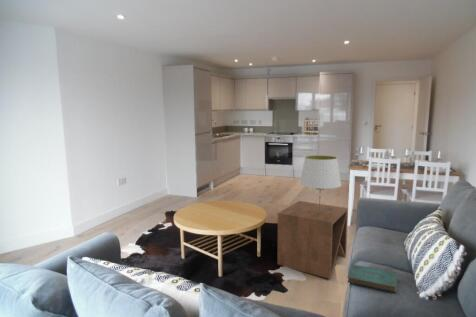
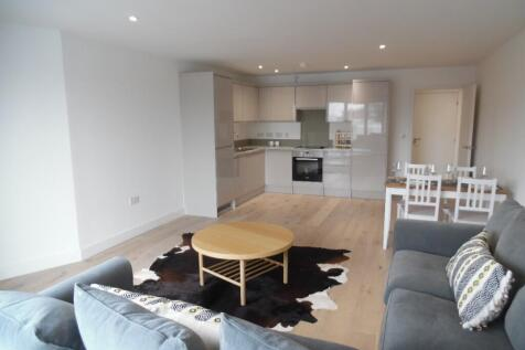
- side table [276,200,349,280]
- book [346,263,398,294]
- table lamp [299,155,342,210]
